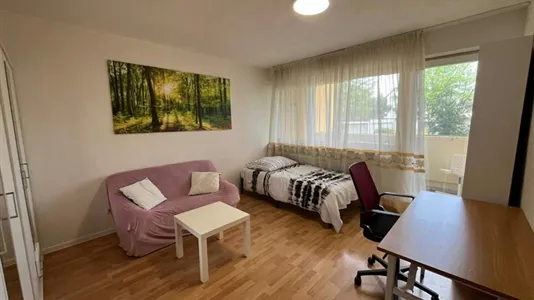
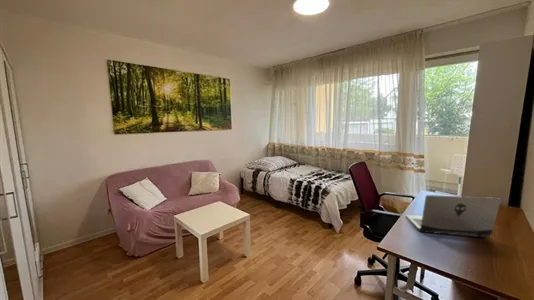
+ laptop computer [404,194,502,238]
